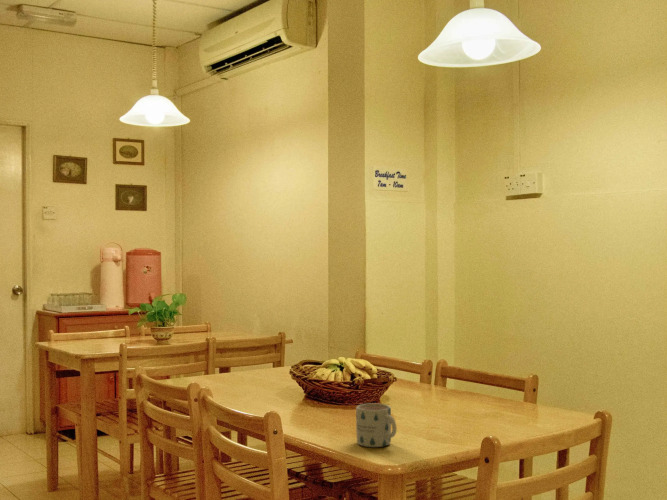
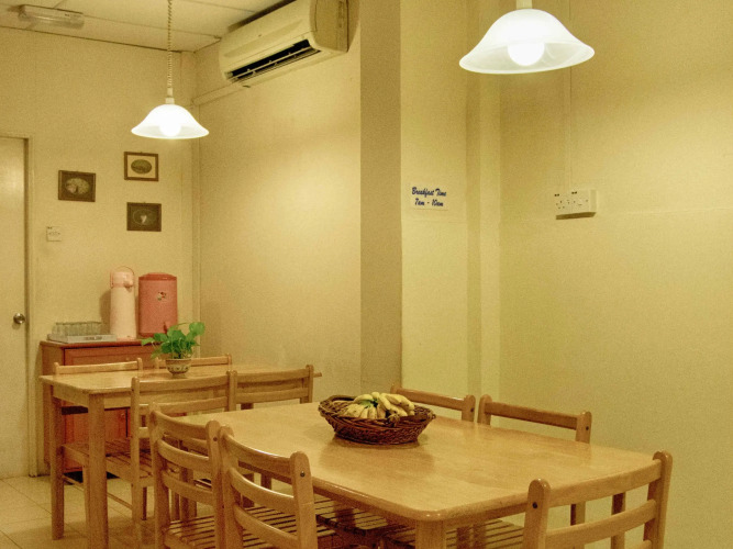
- mug [355,402,398,448]
